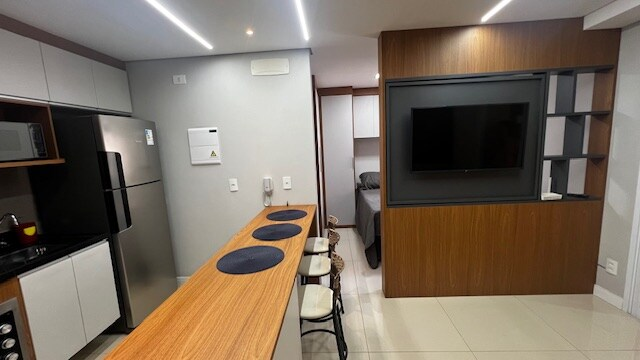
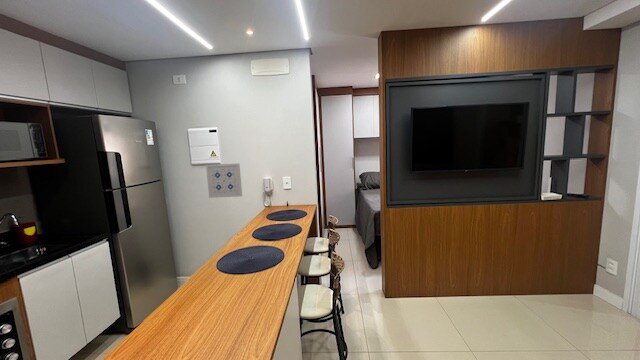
+ wall art [205,162,243,199]
